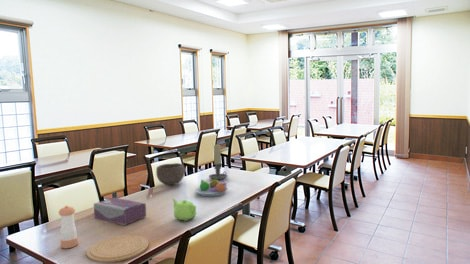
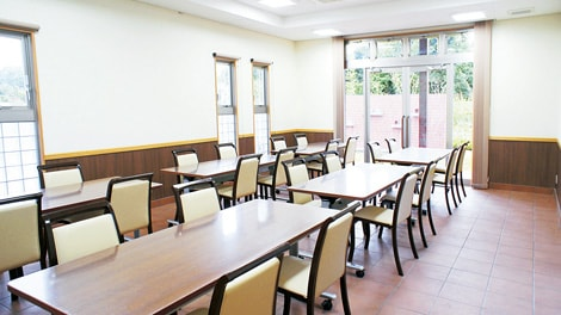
- bowl [155,162,186,186]
- plate [86,234,150,263]
- fruit bowl [194,177,229,197]
- pepper shaker [58,205,79,249]
- candle holder [208,144,228,181]
- tissue box [93,197,147,226]
- teapot [172,198,197,222]
